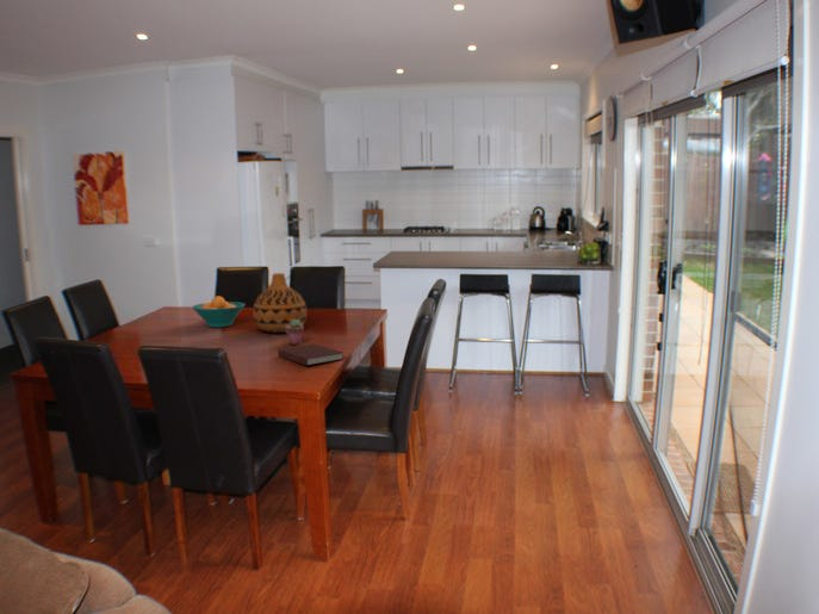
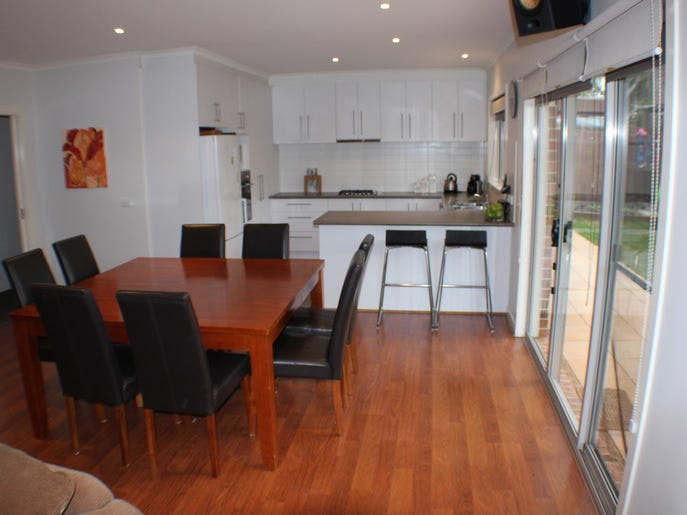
- notebook [277,343,345,367]
- vase [252,272,308,334]
- potted succulent [284,320,305,346]
- fruit bowl [191,294,247,328]
